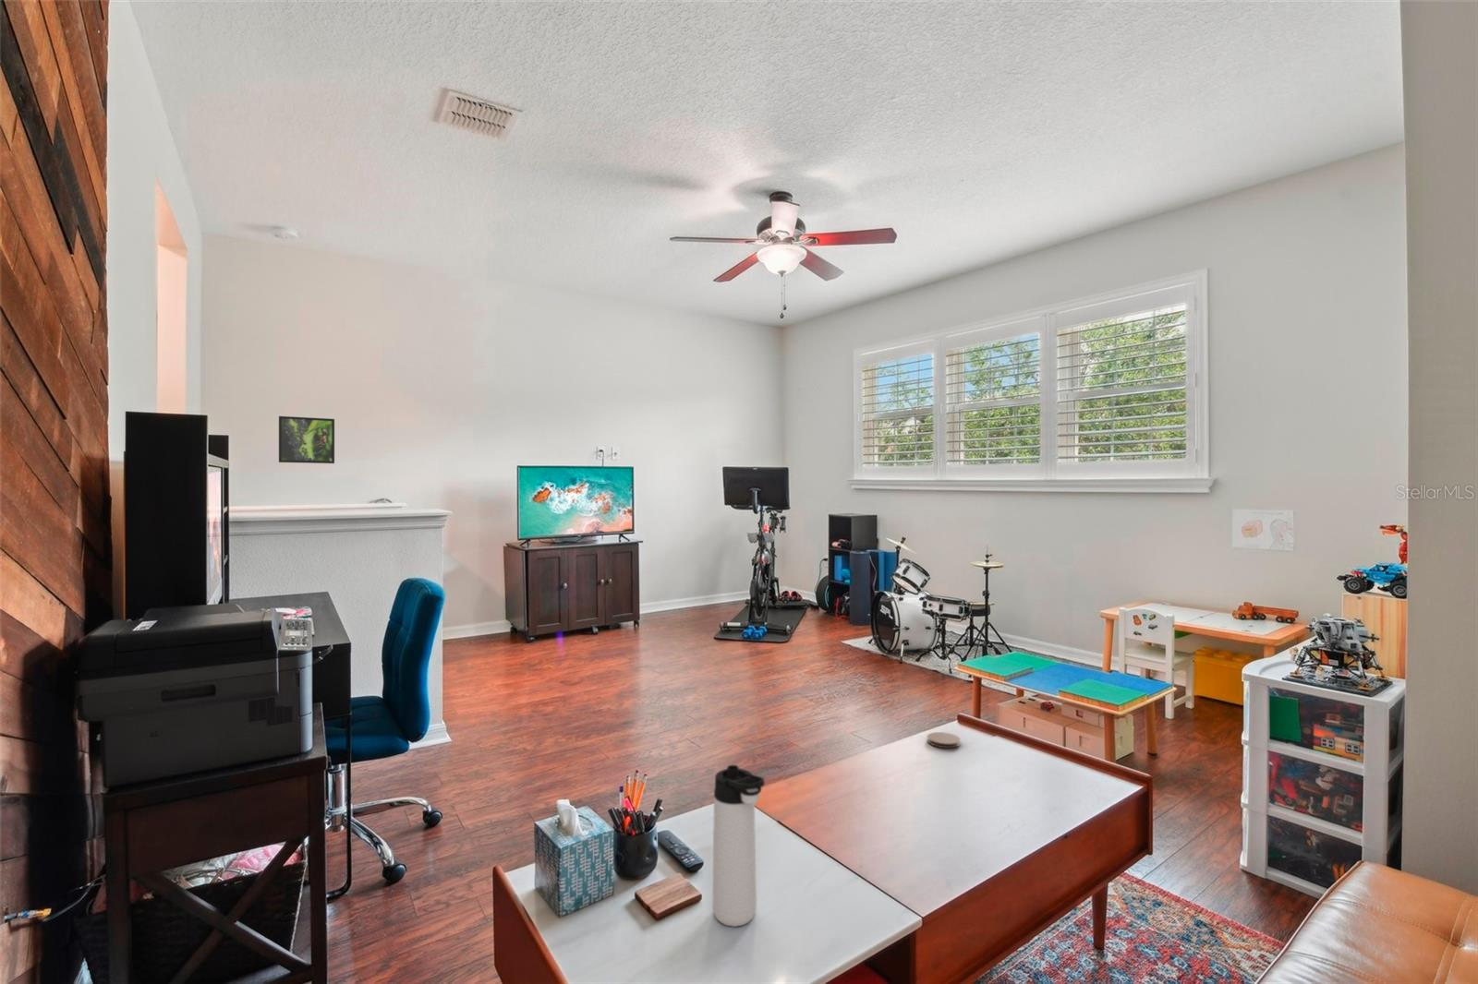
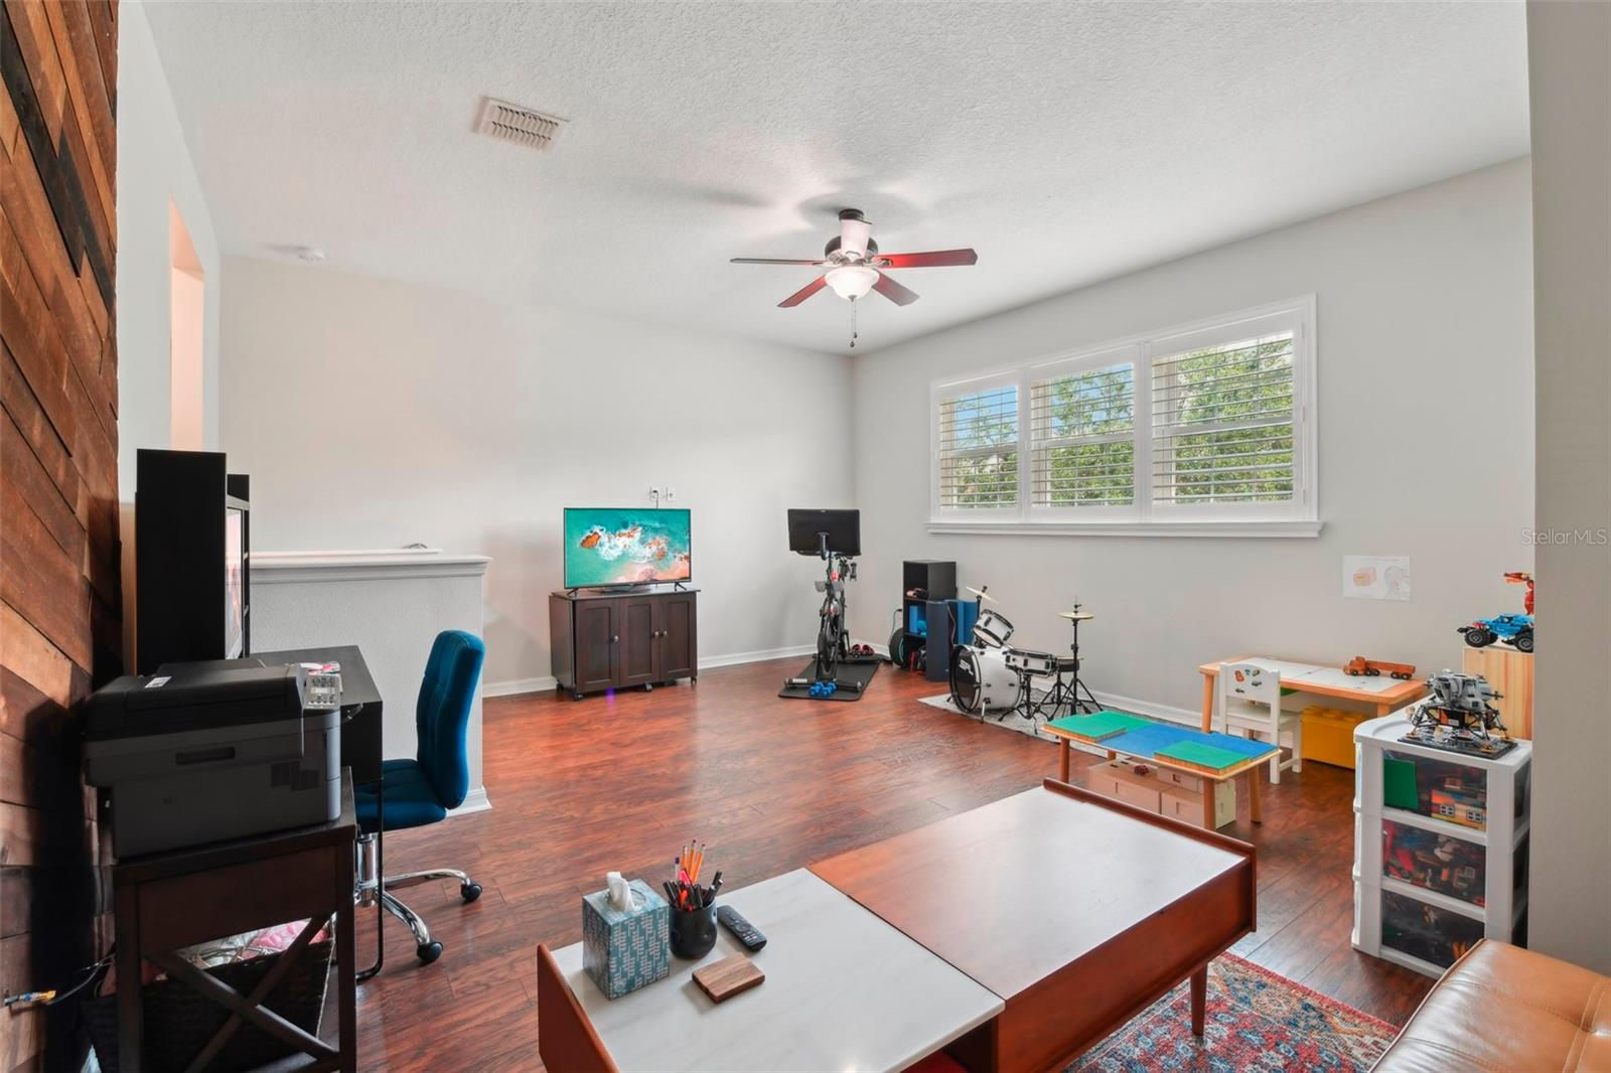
- thermos bottle [712,764,766,928]
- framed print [278,415,335,465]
- coaster [926,731,962,750]
